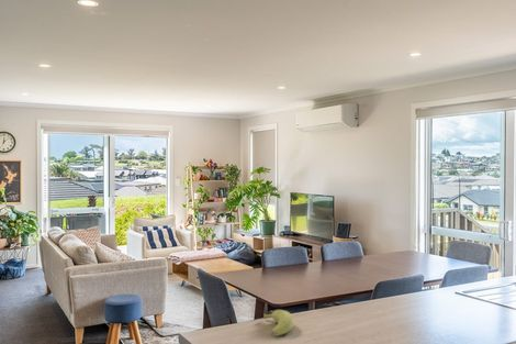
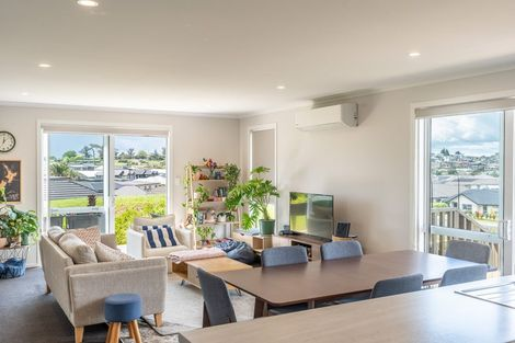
- banana [262,309,294,337]
